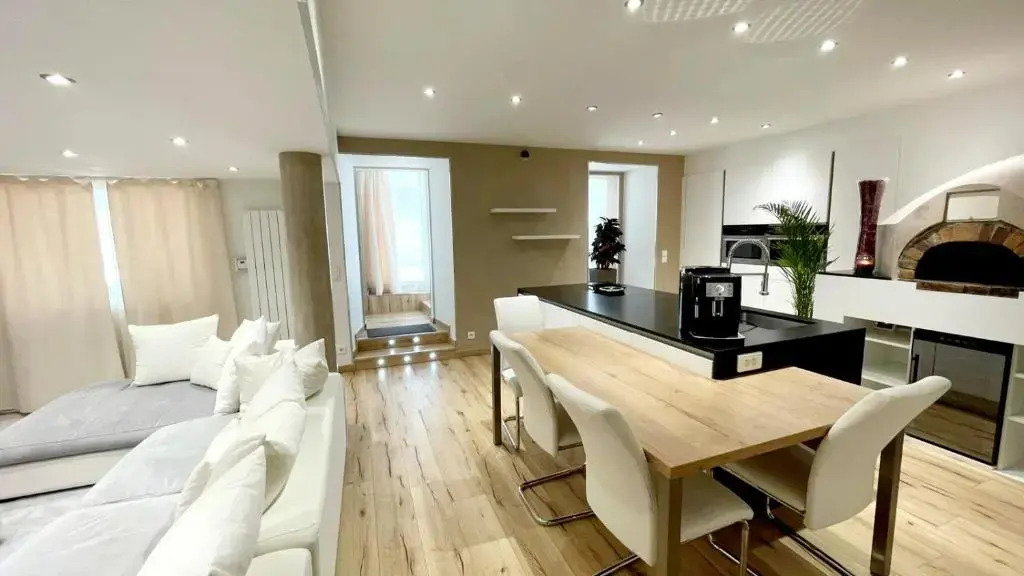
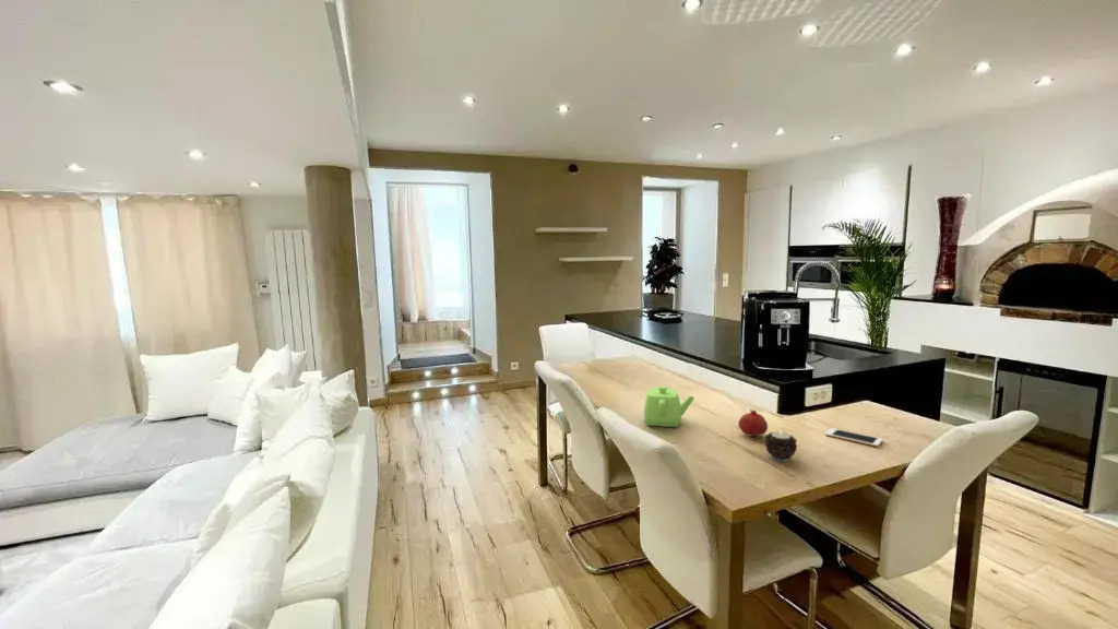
+ cell phone [824,427,883,448]
+ teapot [643,385,695,428]
+ candle [763,430,798,462]
+ fruit [737,408,769,438]
